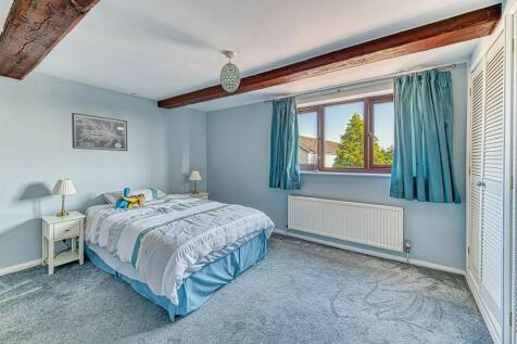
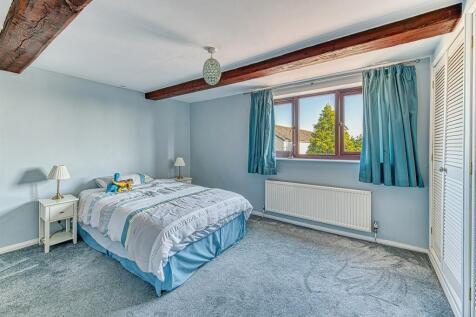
- wall art [71,112,128,152]
